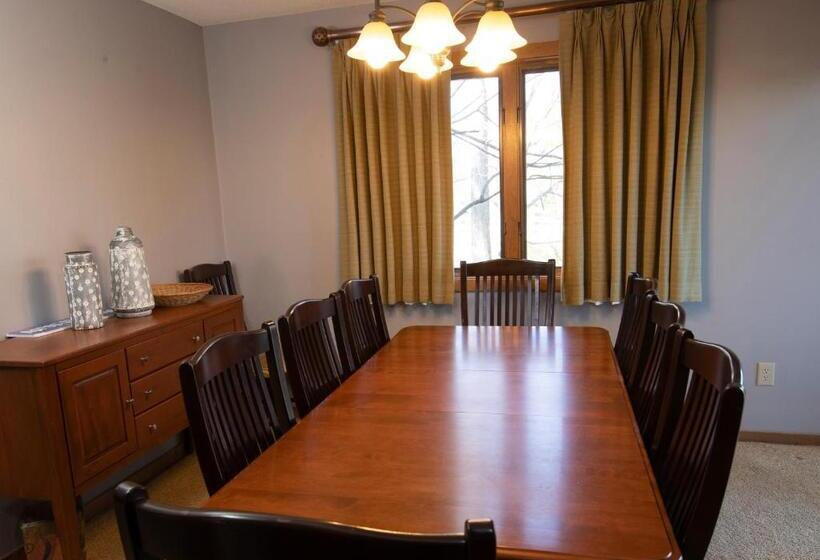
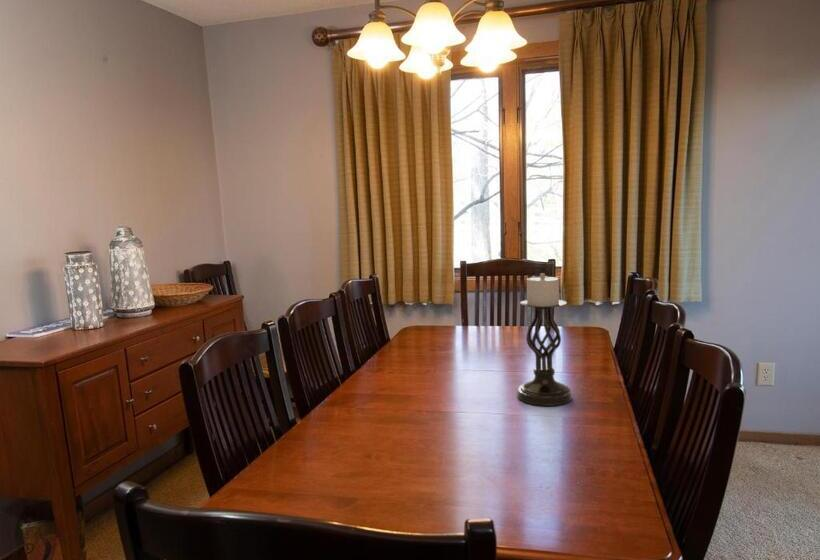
+ candle holder [516,272,573,407]
